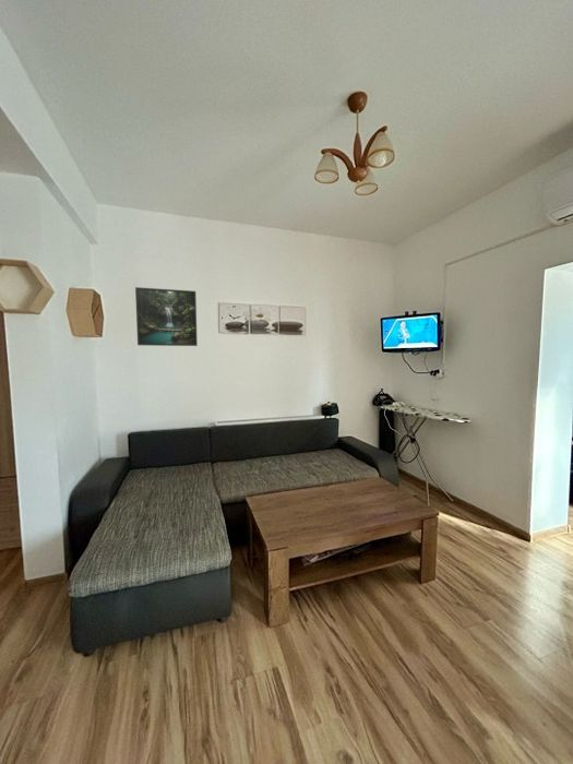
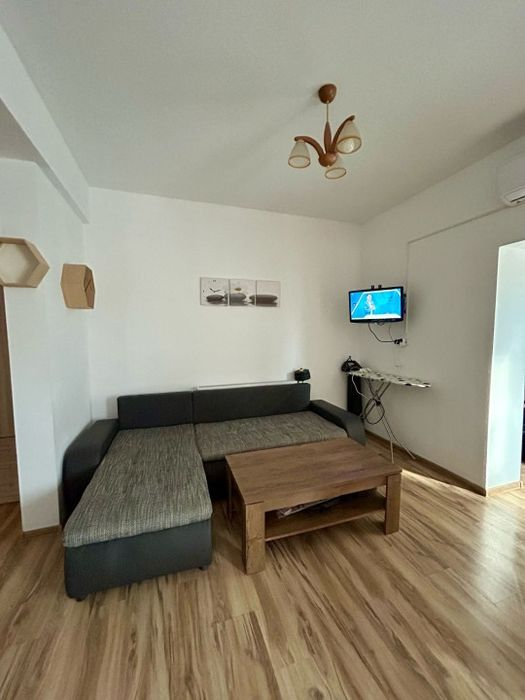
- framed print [134,286,199,347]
